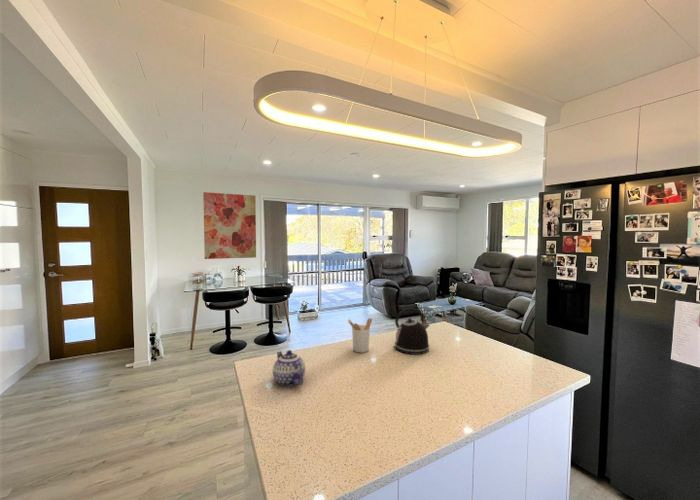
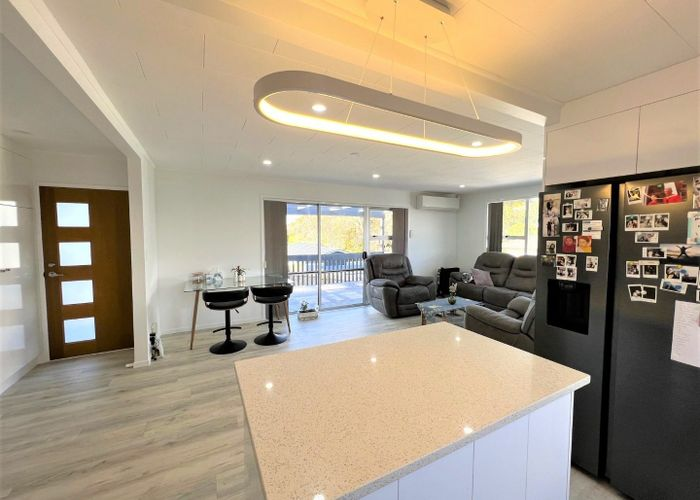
- teapot [272,349,306,387]
- wall art [202,191,257,260]
- utensil holder [347,317,373,354]
- kettle [392,307,431,356]
